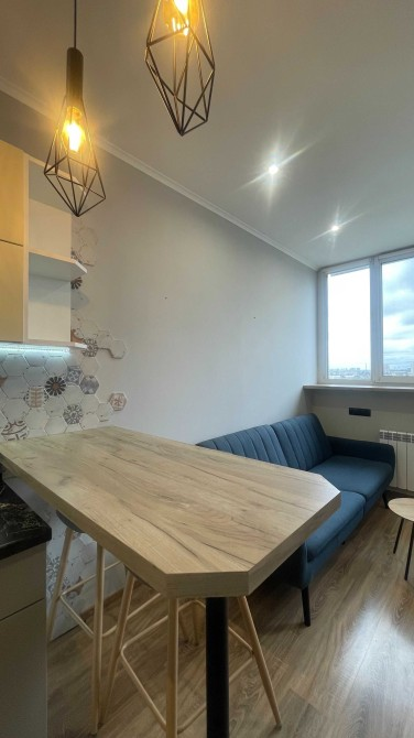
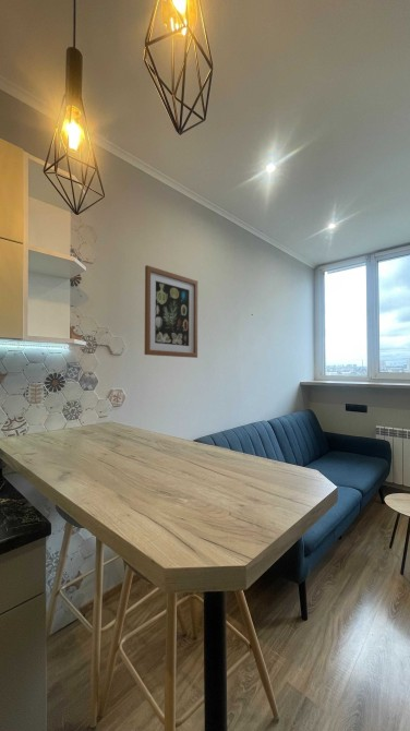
+ wall art [144,264,198,359]
